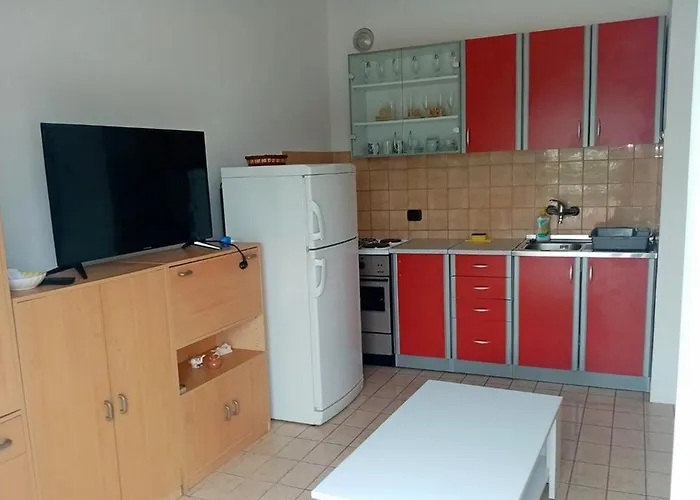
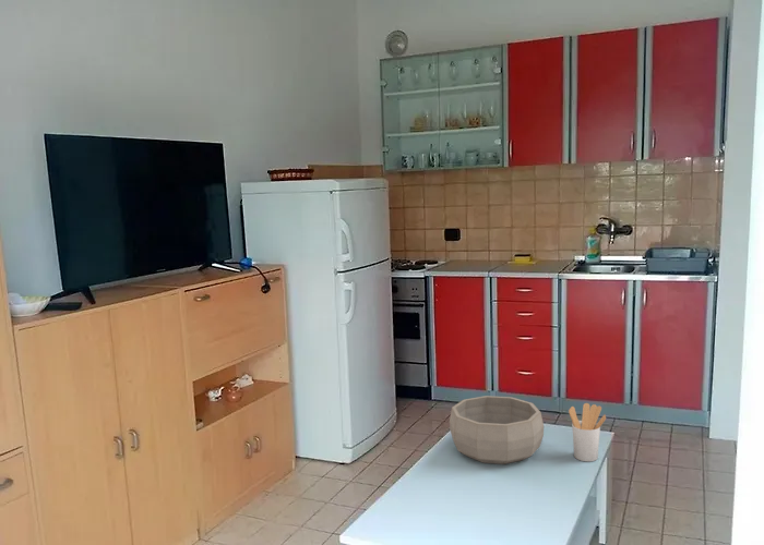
+ utensil holder [568,402,607,462]
+ decorative bowl [449,395,545,465]
